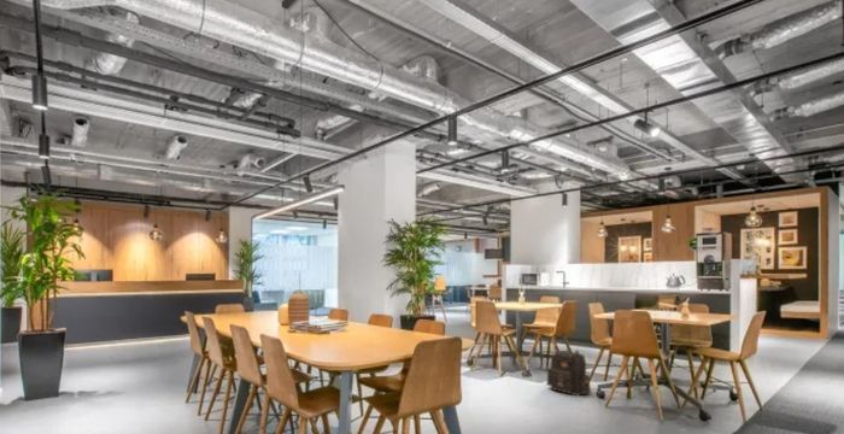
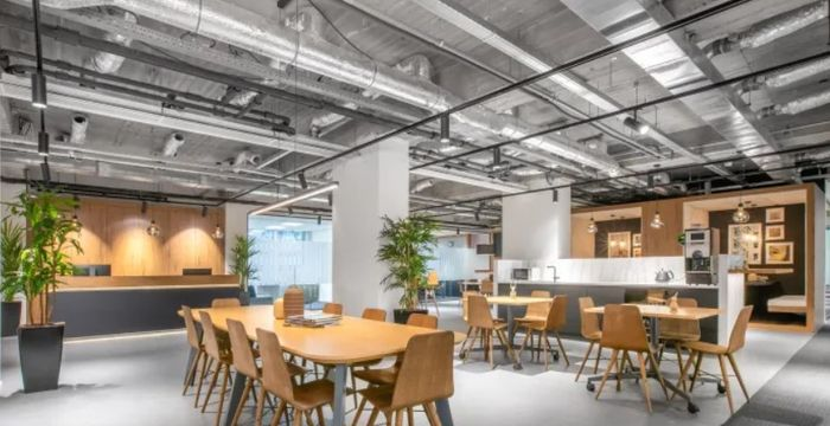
- backpack [545,347,592,397]
